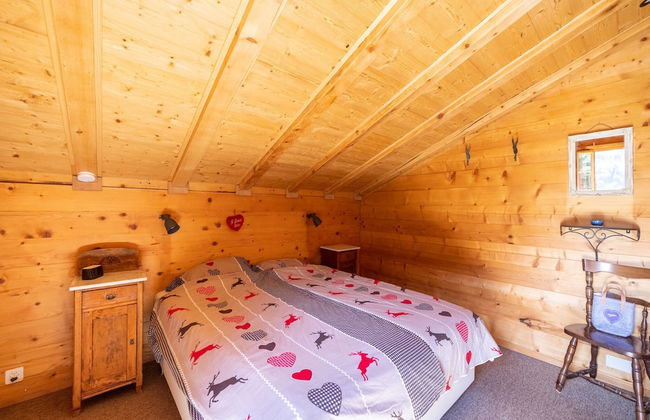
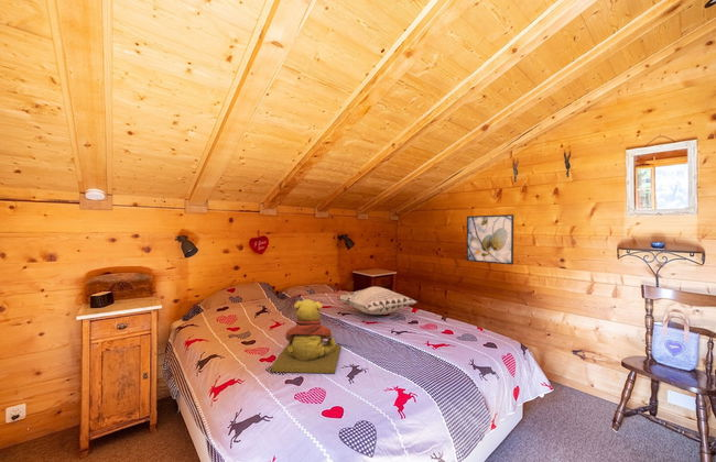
+ teddy bear [270,298,341,375]
+ decorative pillow [336,285,419,316]
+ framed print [465,213,514,266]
